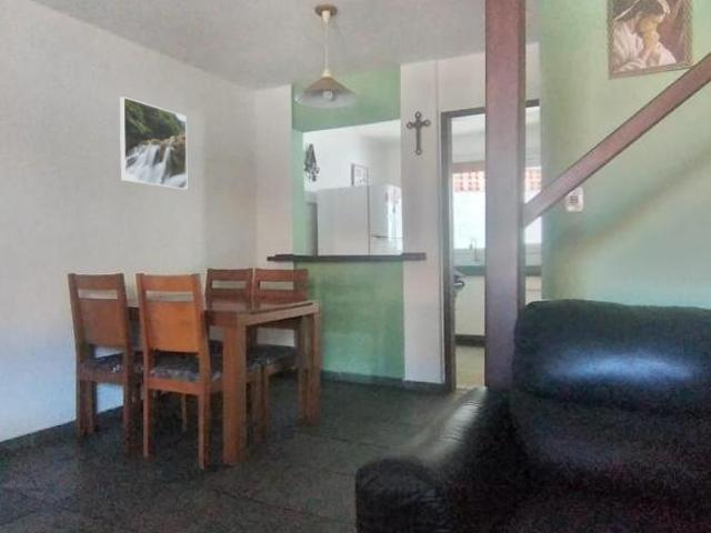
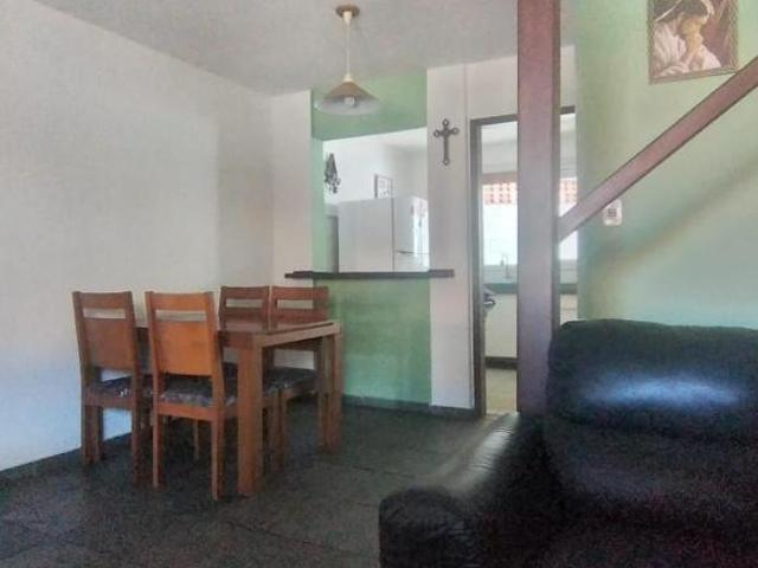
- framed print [119,95,189,191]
